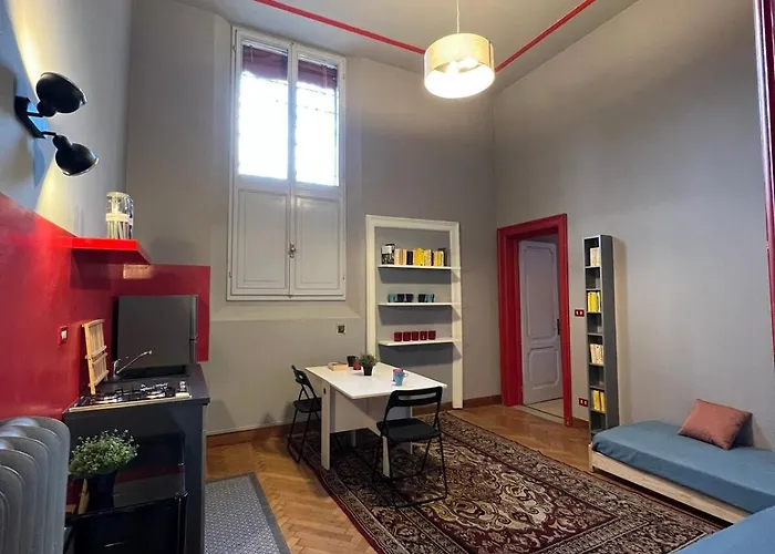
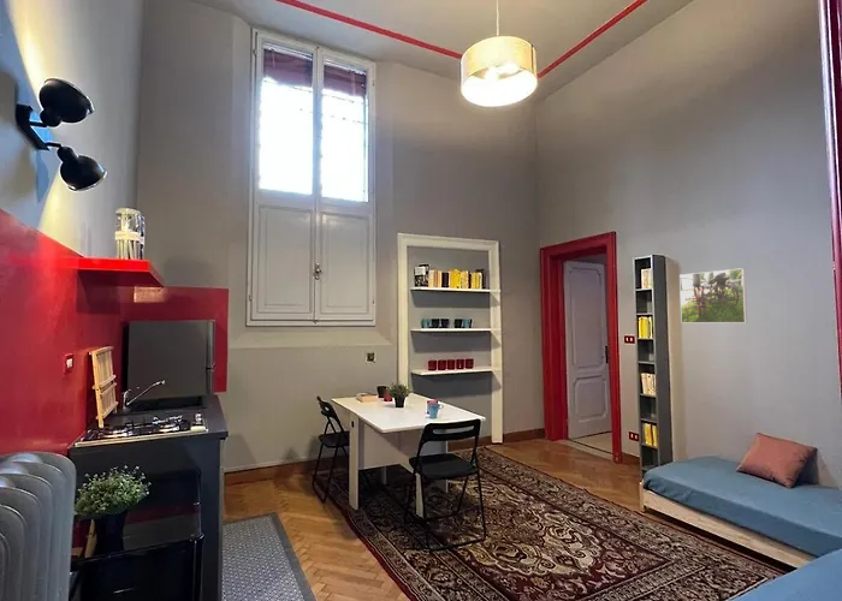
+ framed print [678,267,748,325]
